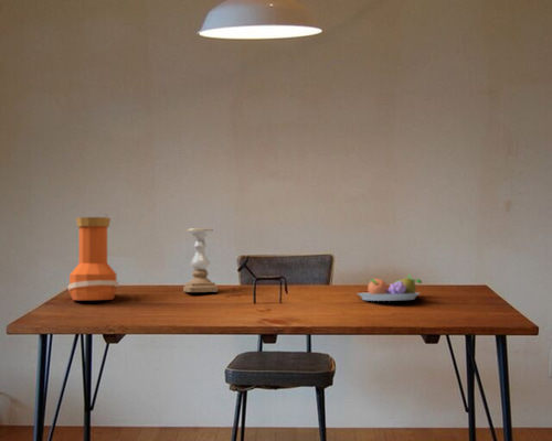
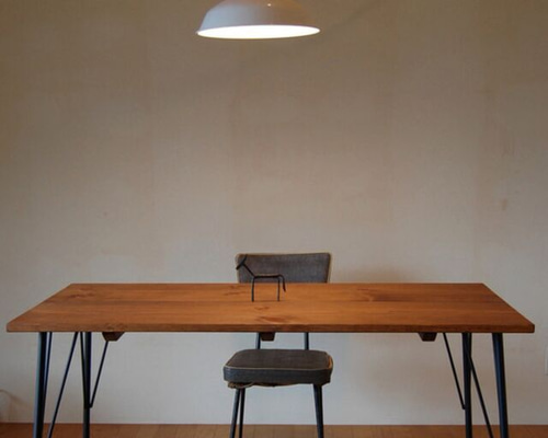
- candle holder [182,227,219,293]
- vase [67,216,119,301]
- fruit bowl [357,273,423,302]
